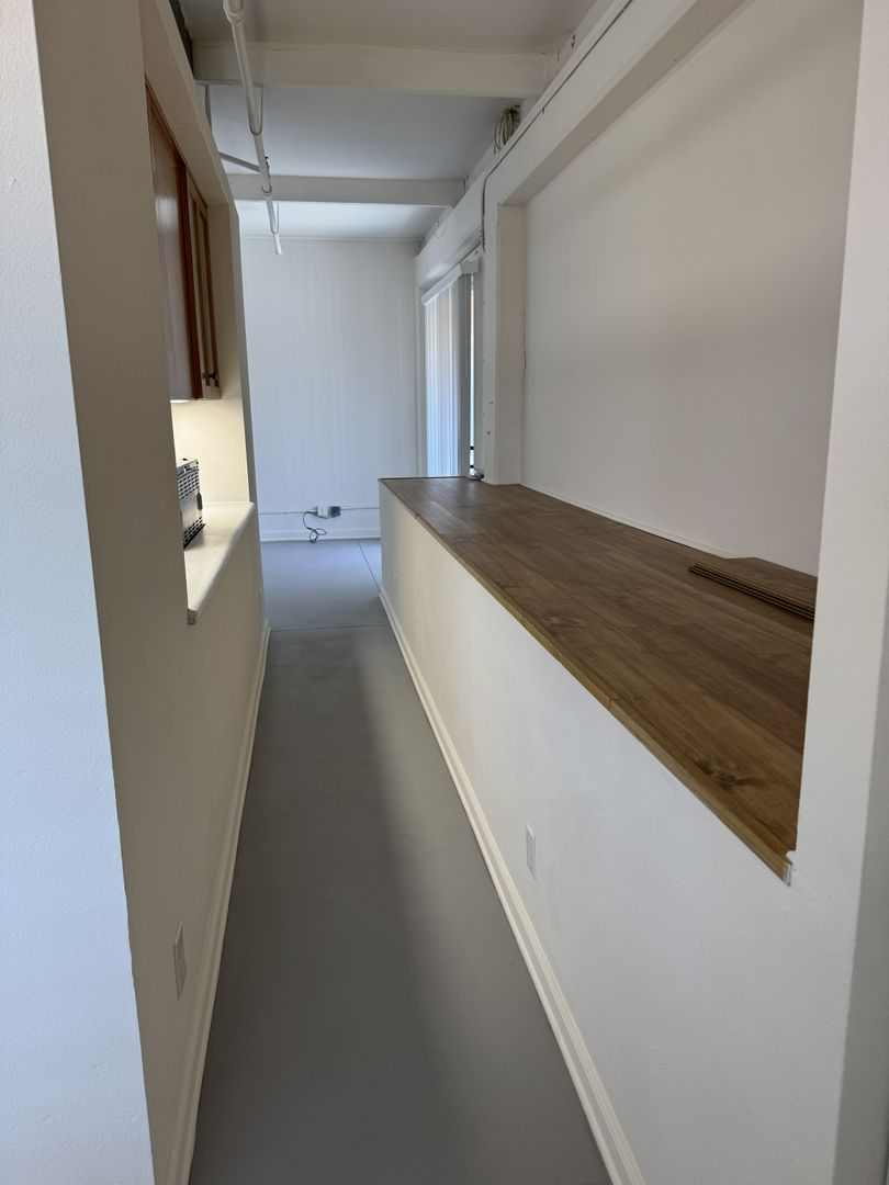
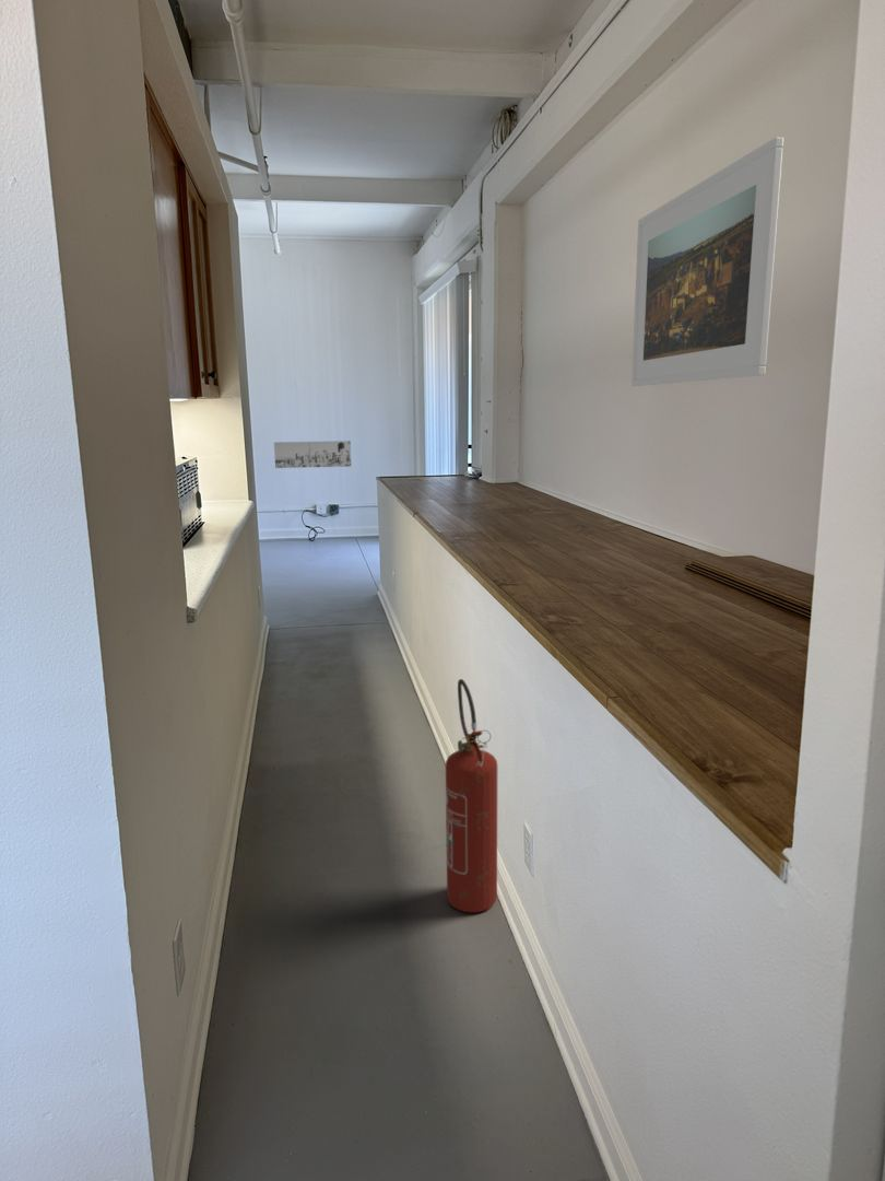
+ wall art [273,440,352,469]
+ fire extinguisher [445,678,498,914]
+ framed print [630,136,784,387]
